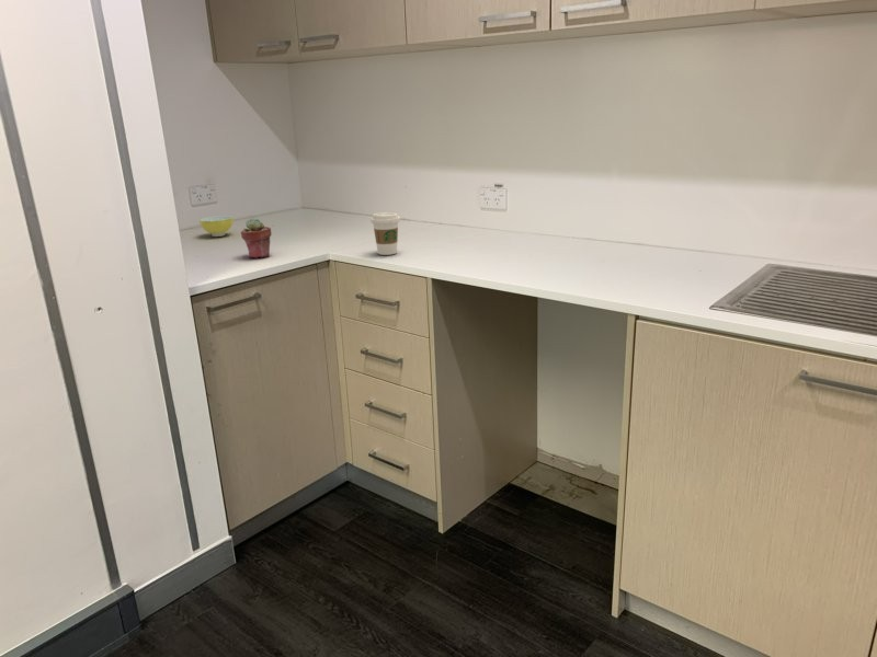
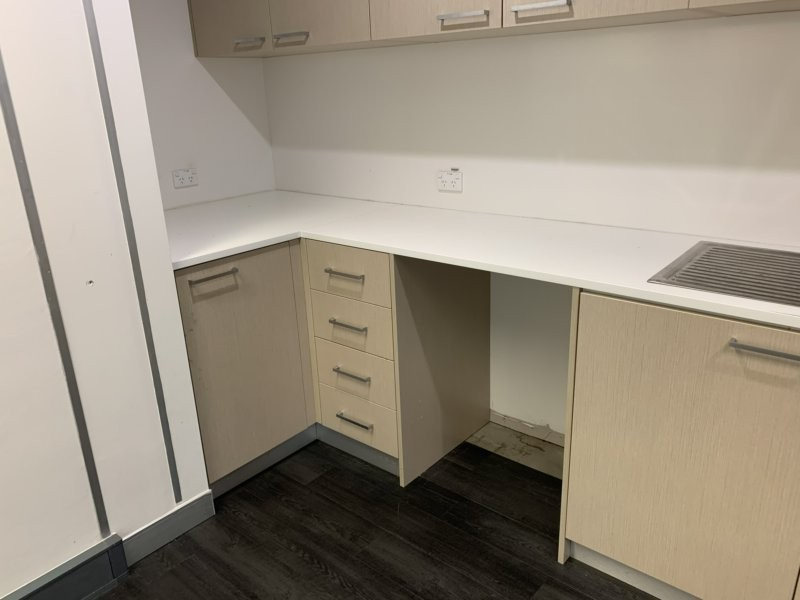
- bowl [198,215,235,238]
- coffee cup [369,211,401,256]
- potted succulent [240,217,273,260]
